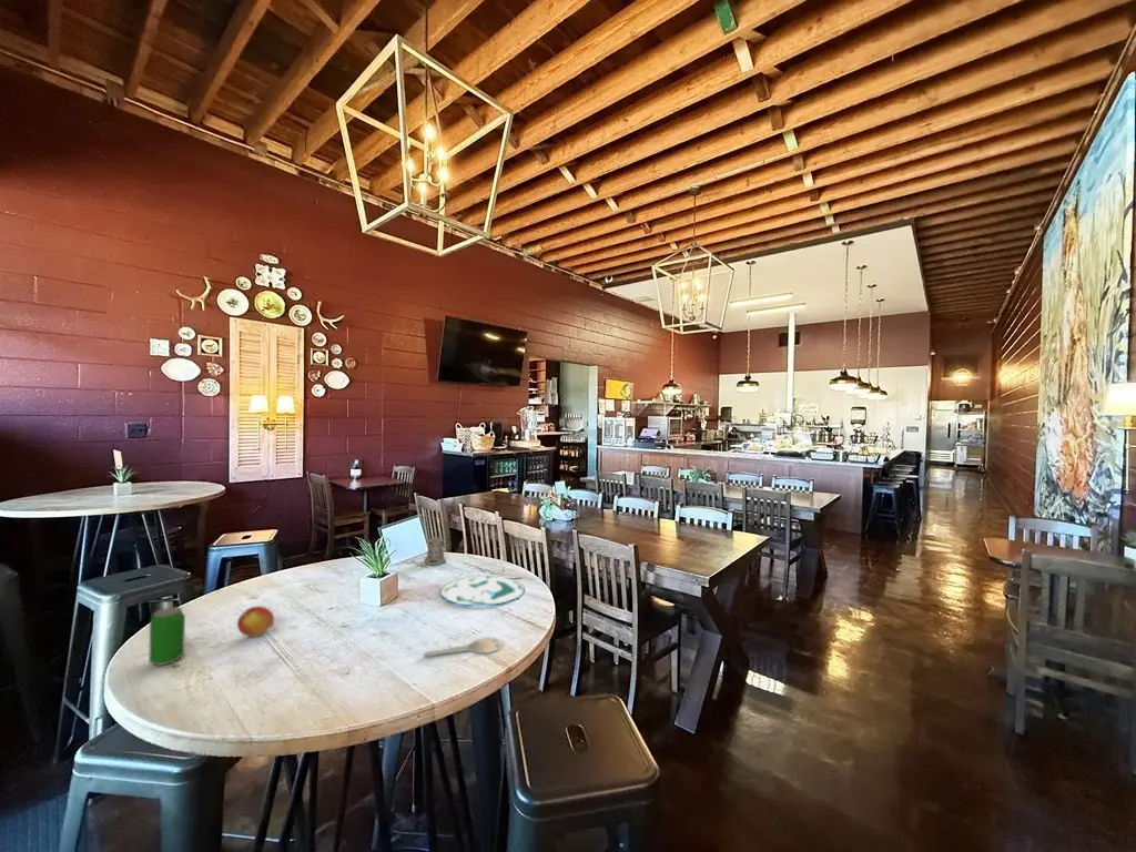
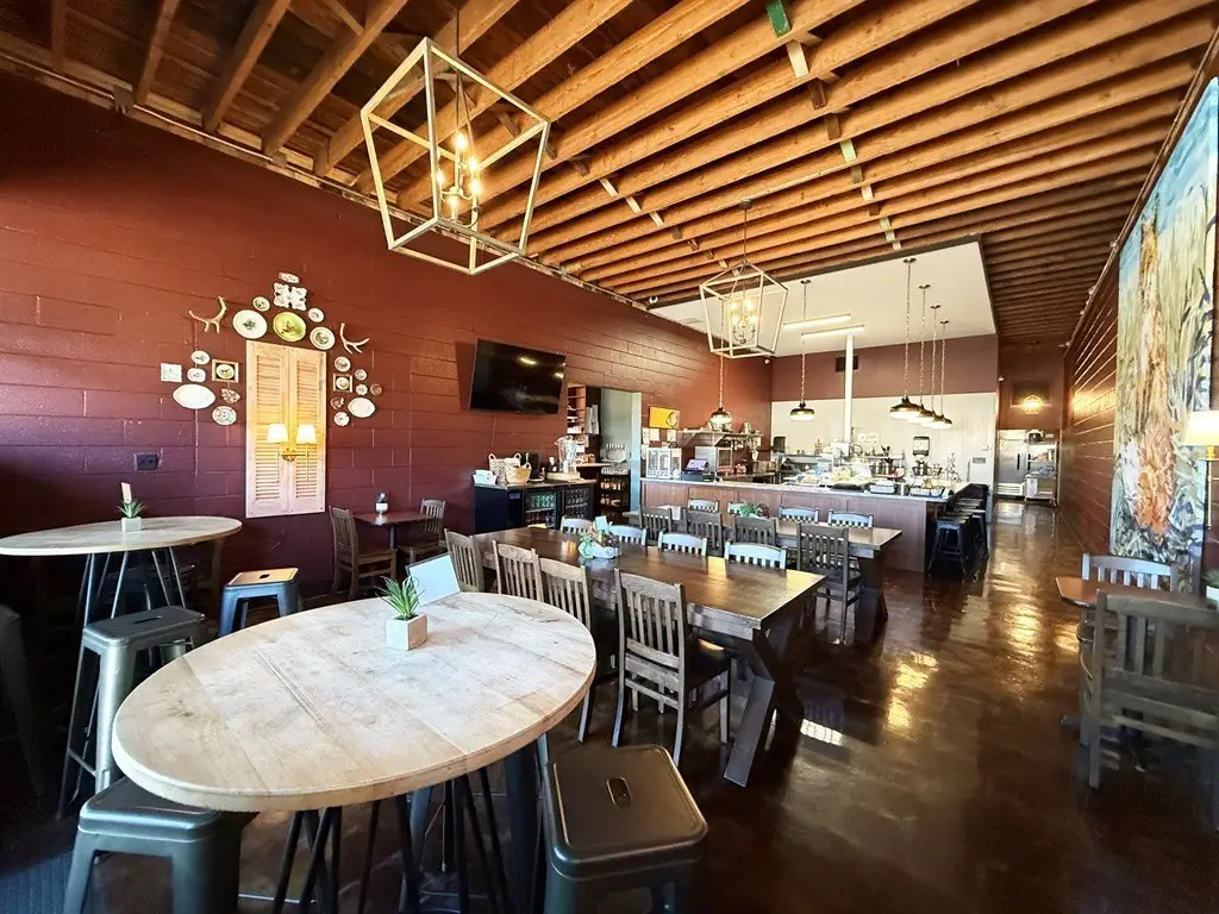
- plate [439,575,526,607]
- key [423,637,504,657]
- pepper shaker [424,535,447,566]
- apple [236,605,275,638]
- beverage can [148,606,186,667]
